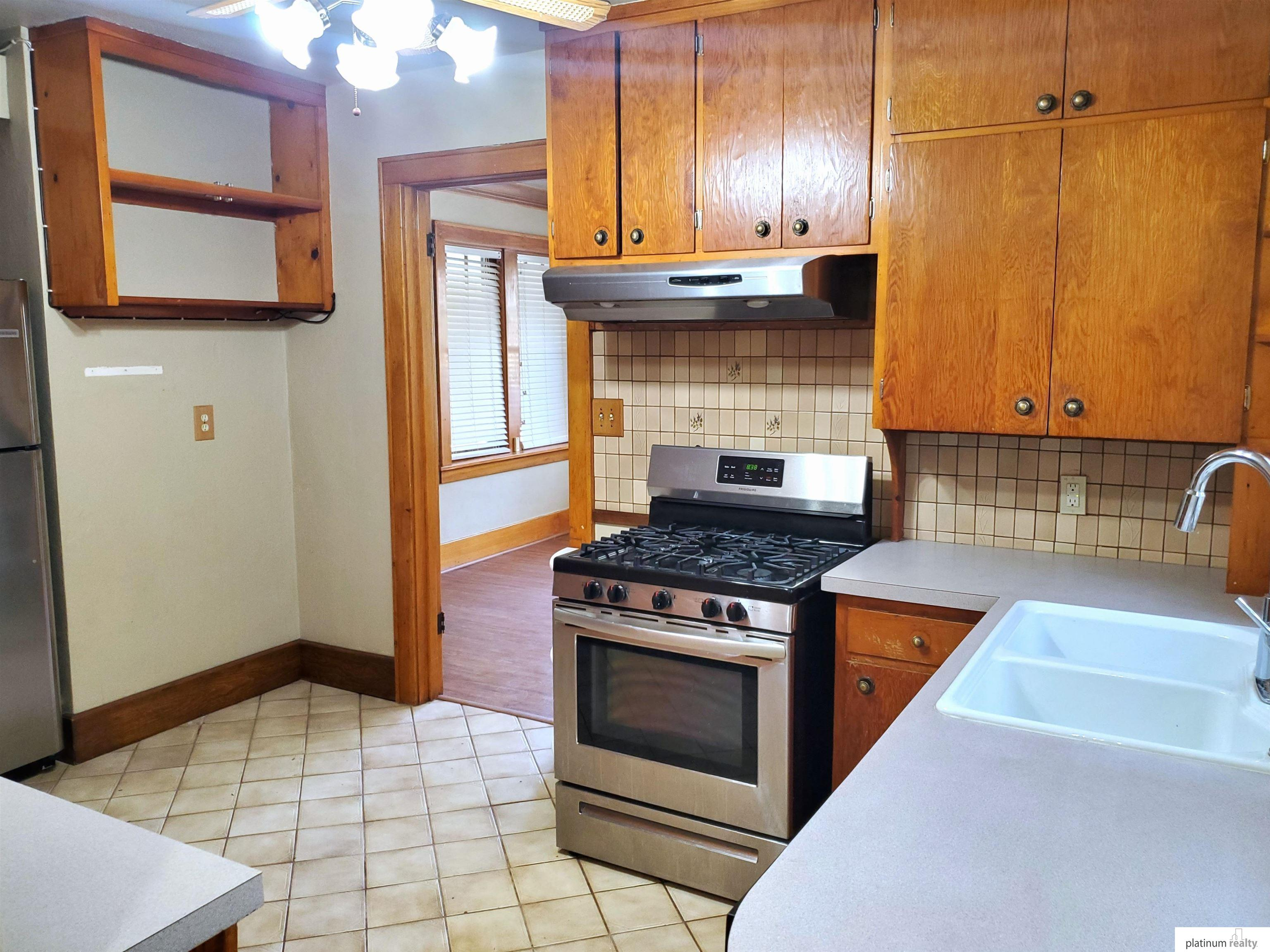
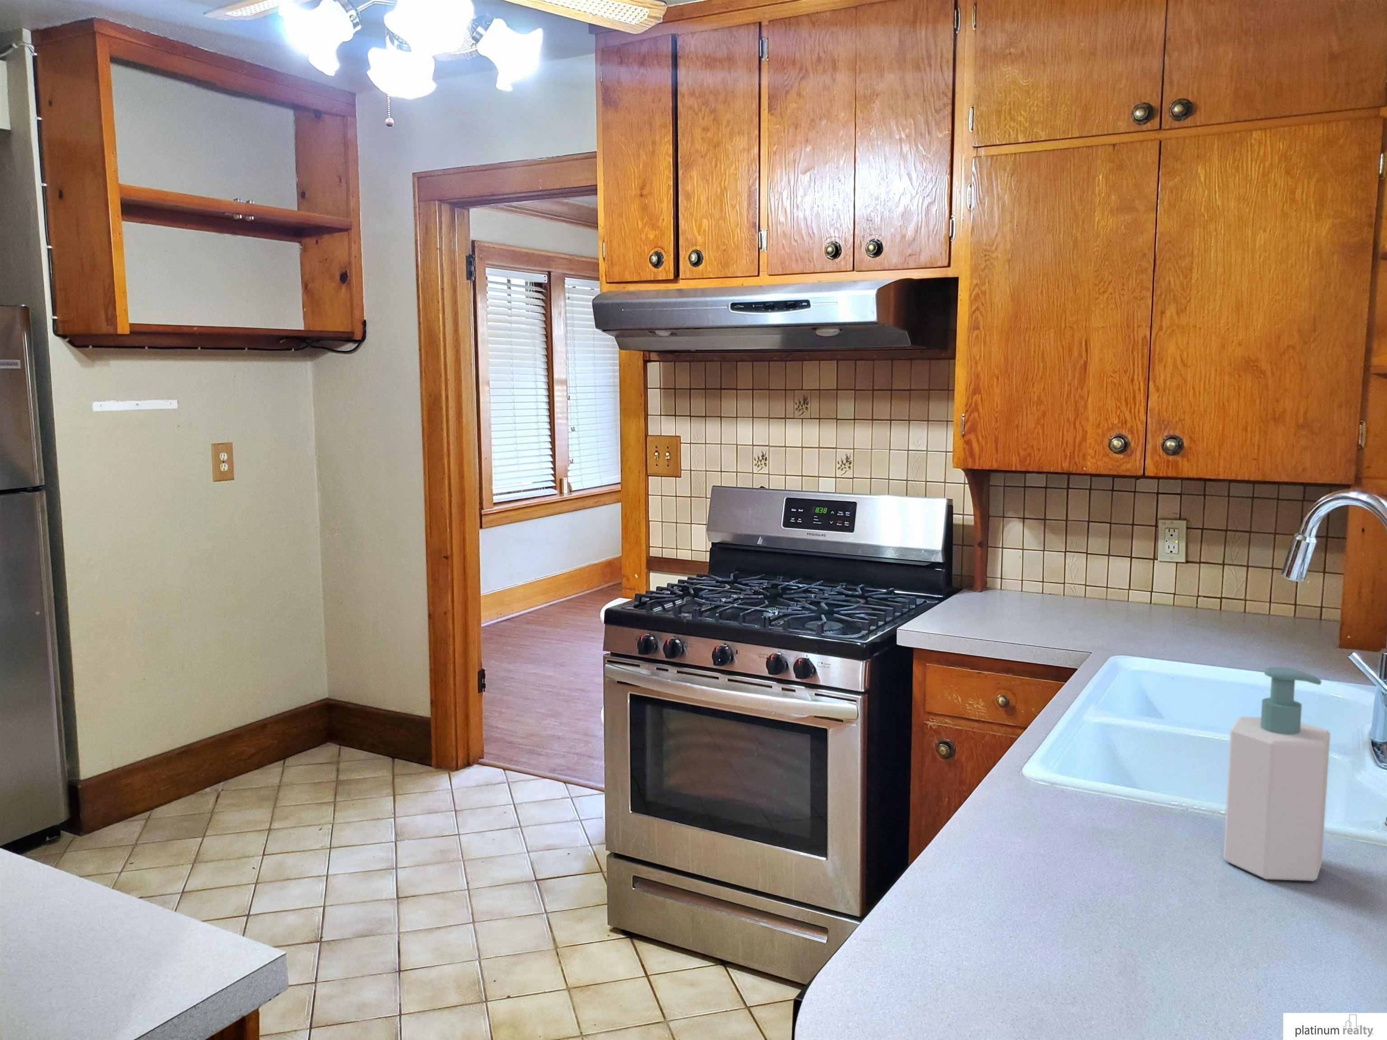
+ soap bottle [1223,666,1330,882]
